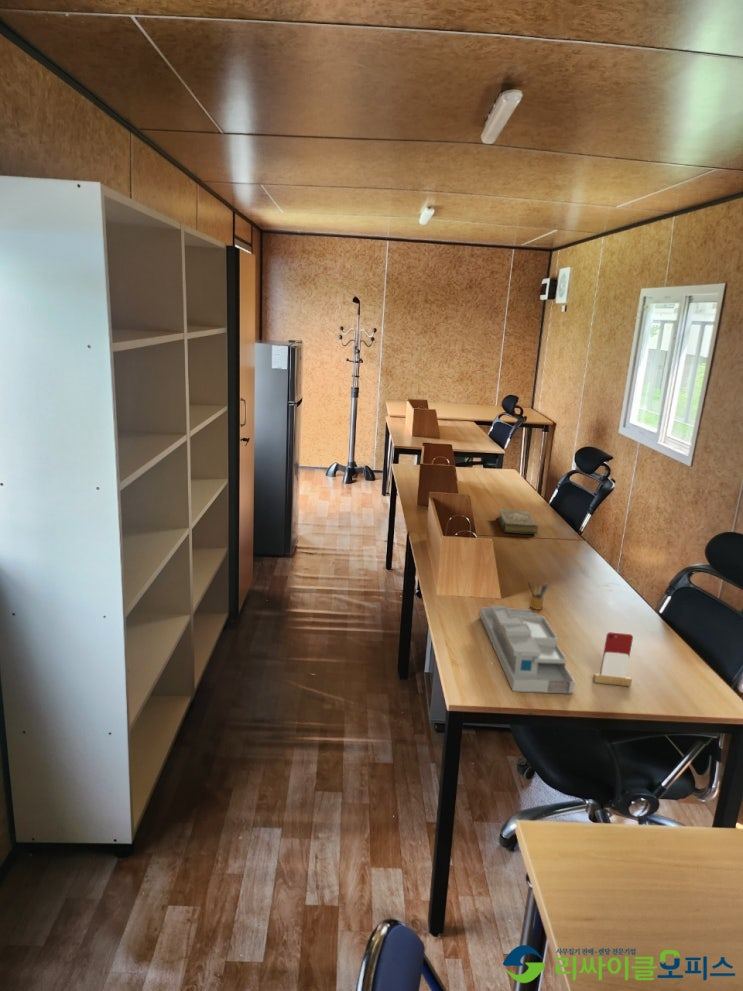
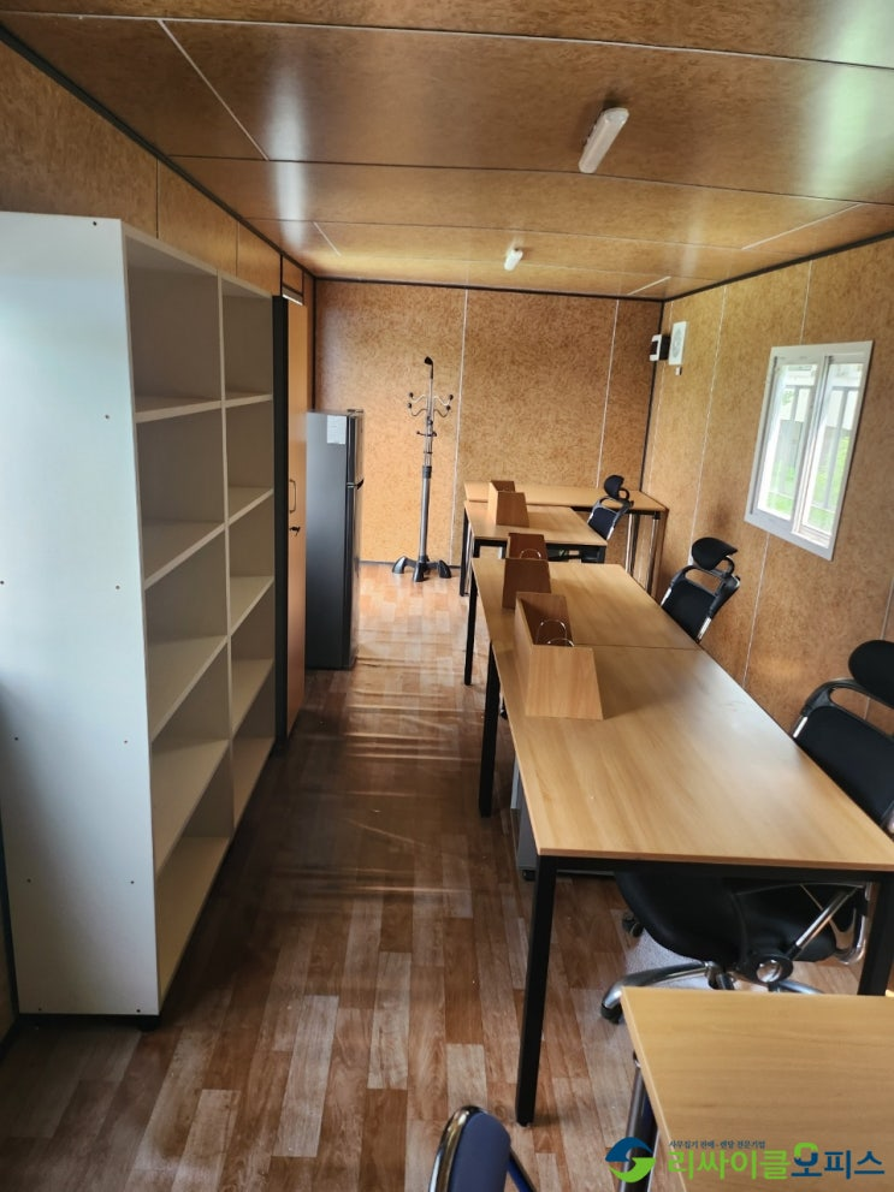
- desk organizer [479,605,576,694]
- smartphone [592,631,634,688]
- book [496,508,539,535]
- pencil box [527,579,552,611]
